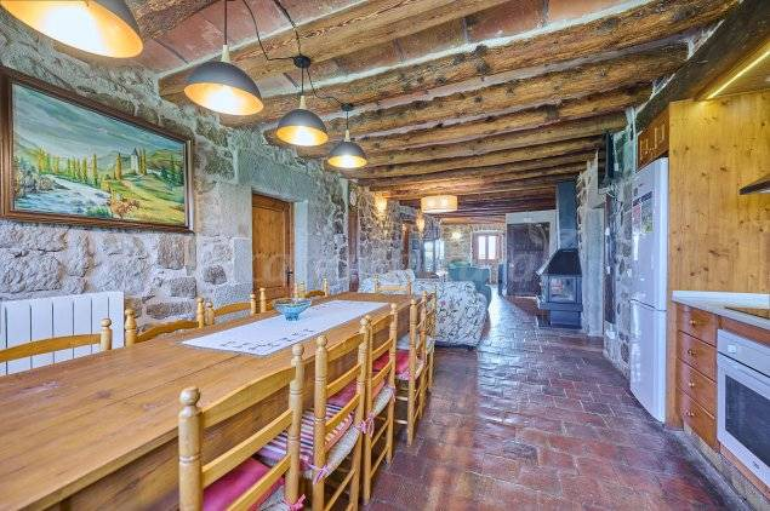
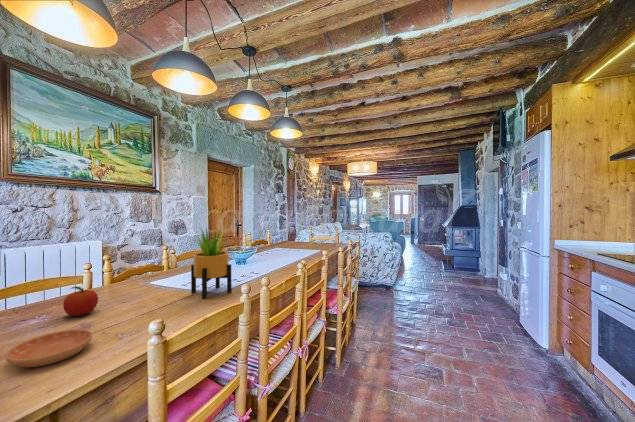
+ saucer [5,328,93,368]
+ fruit [62,285,99,317]
+ potted plant [190,227,232,300]
